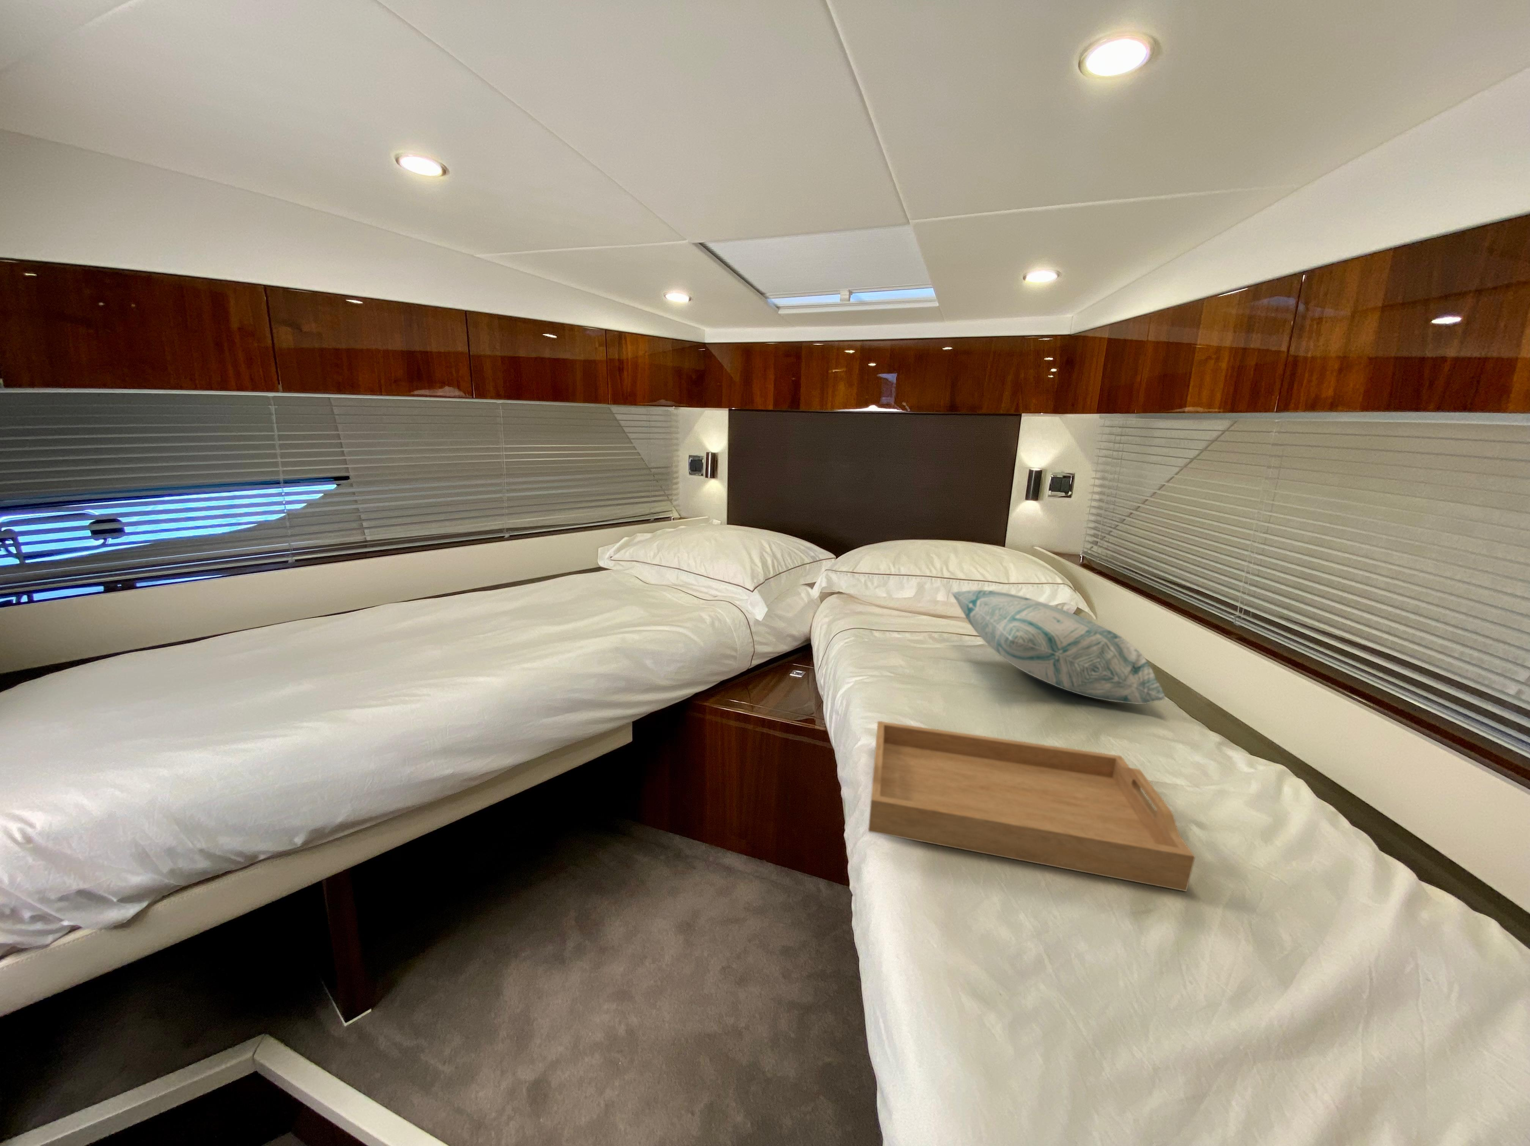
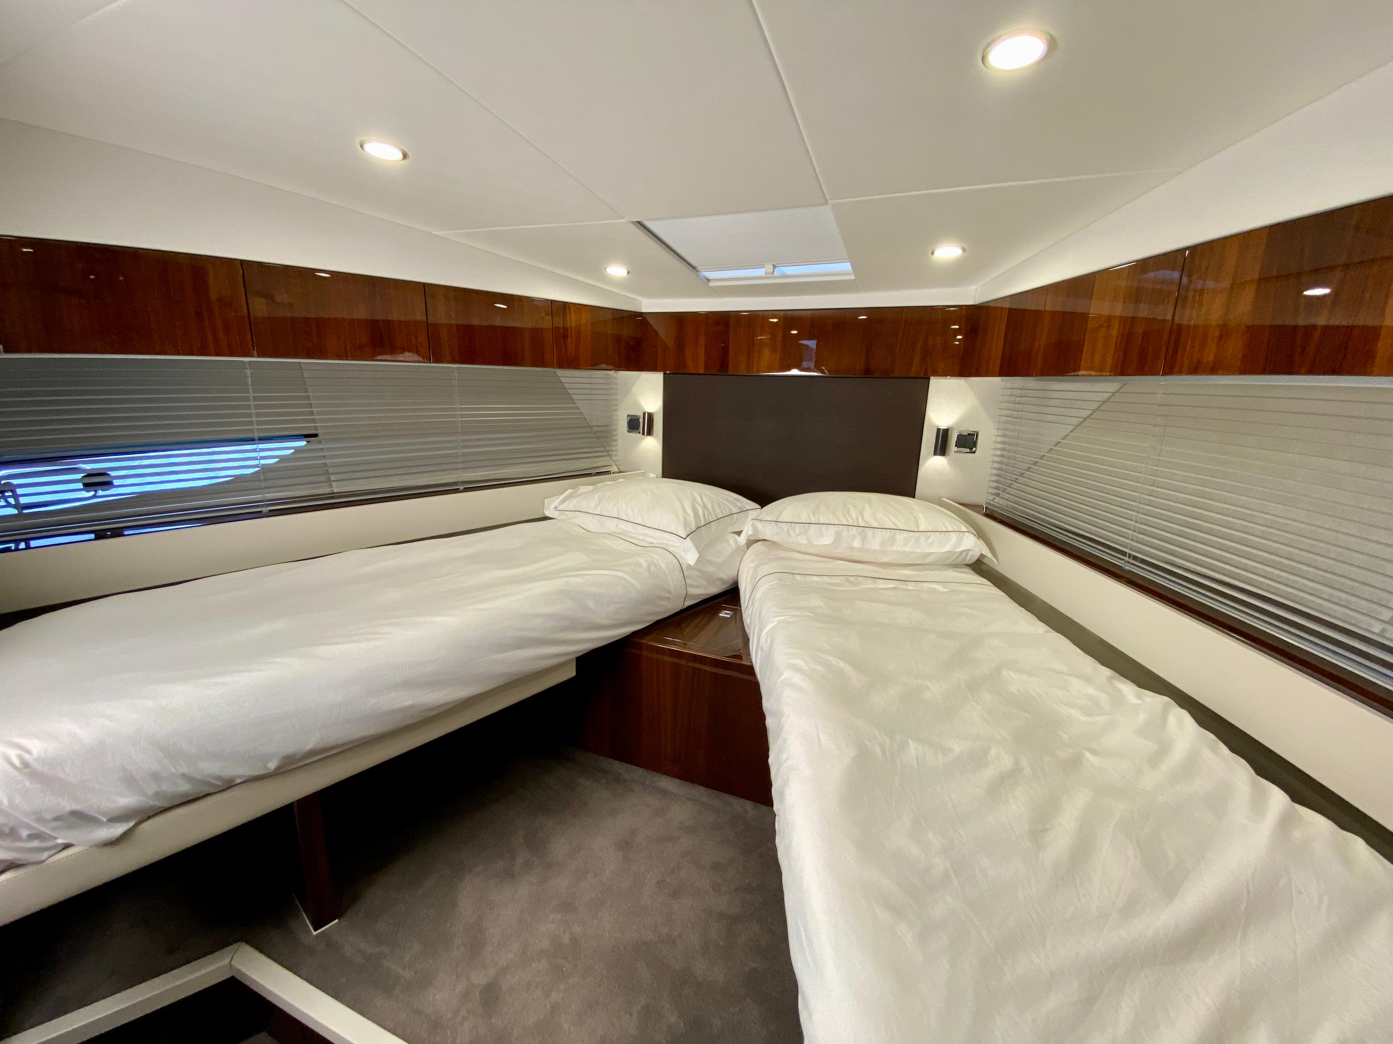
- decorative pillow [949,590,1167,704]
- serving tray [867,720,1196,892]
